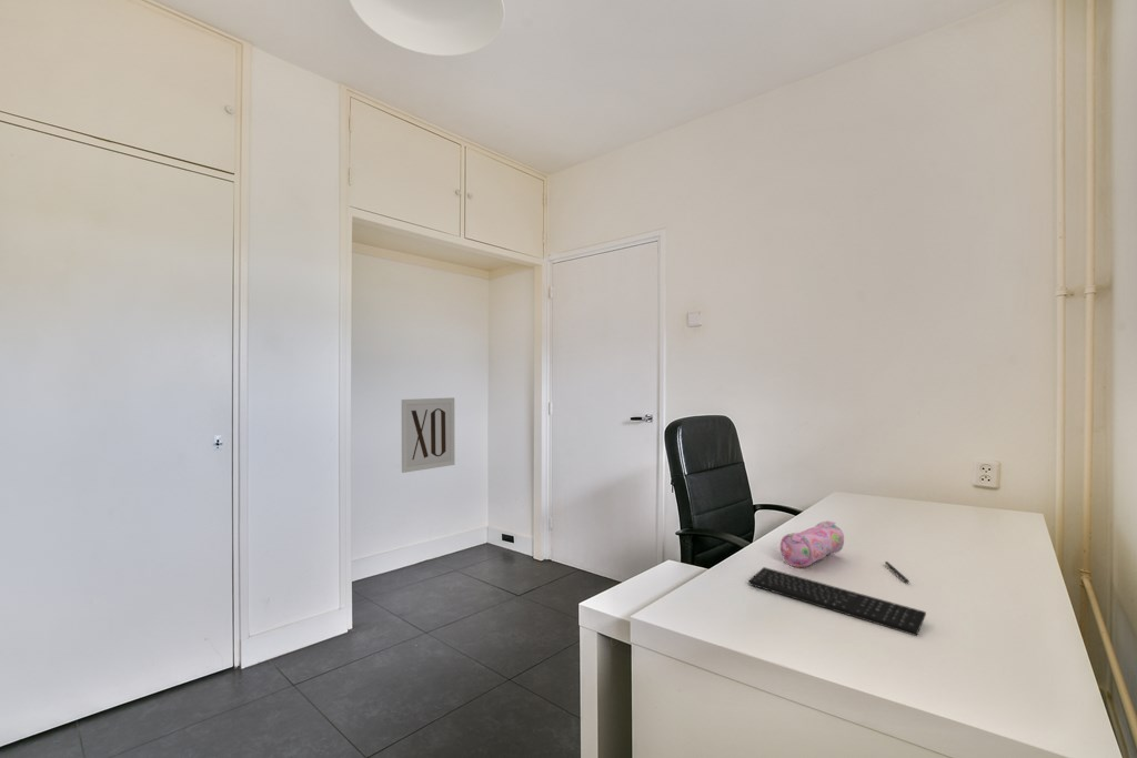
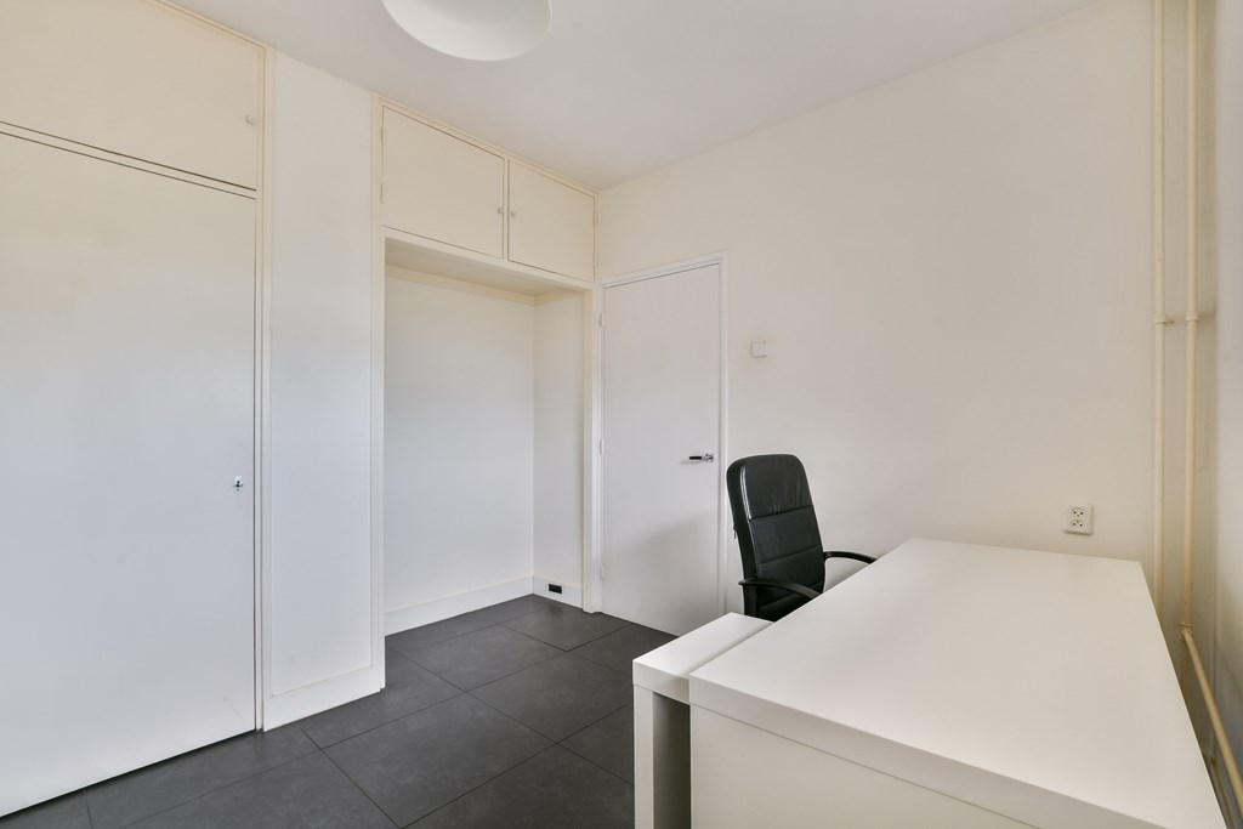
- wall art [401,396,456,474]
- pen [884,560,910,584]
- pencil case [779,519,845,568]
- keyboard [747,566,927,637]
